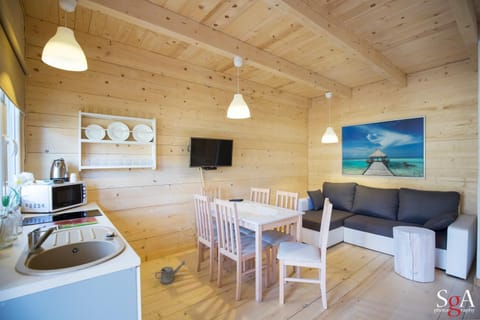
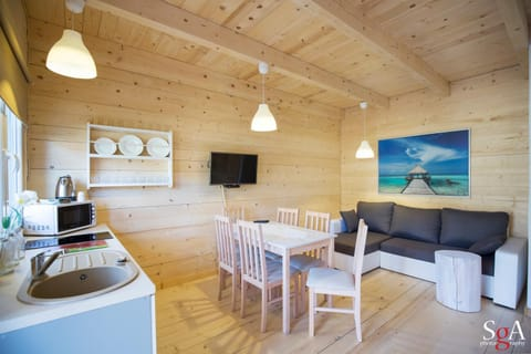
- watering can [154,260,186,285]
